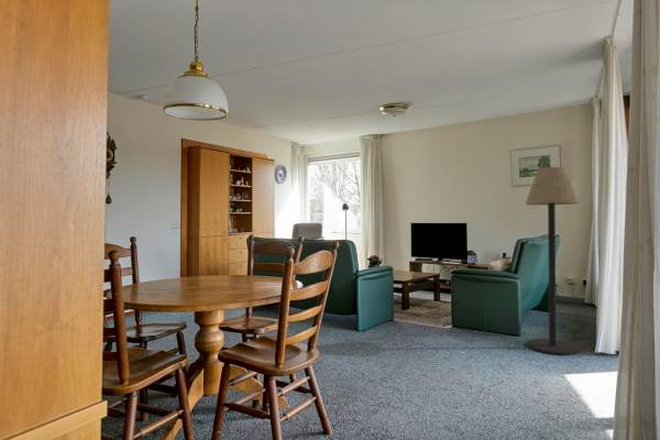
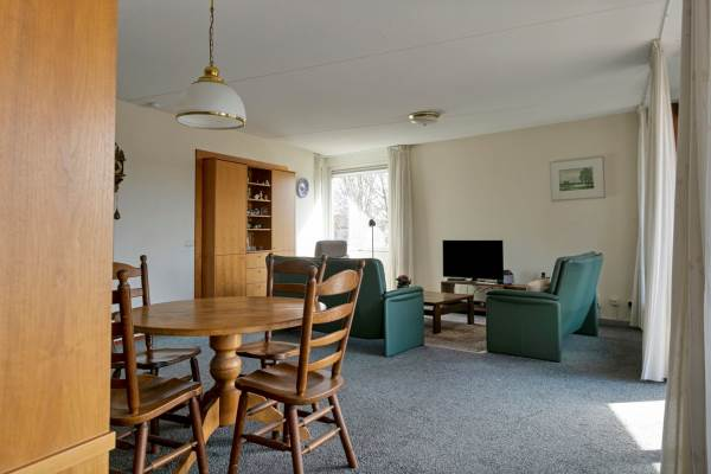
- floor lamp [525,166,581,356]
